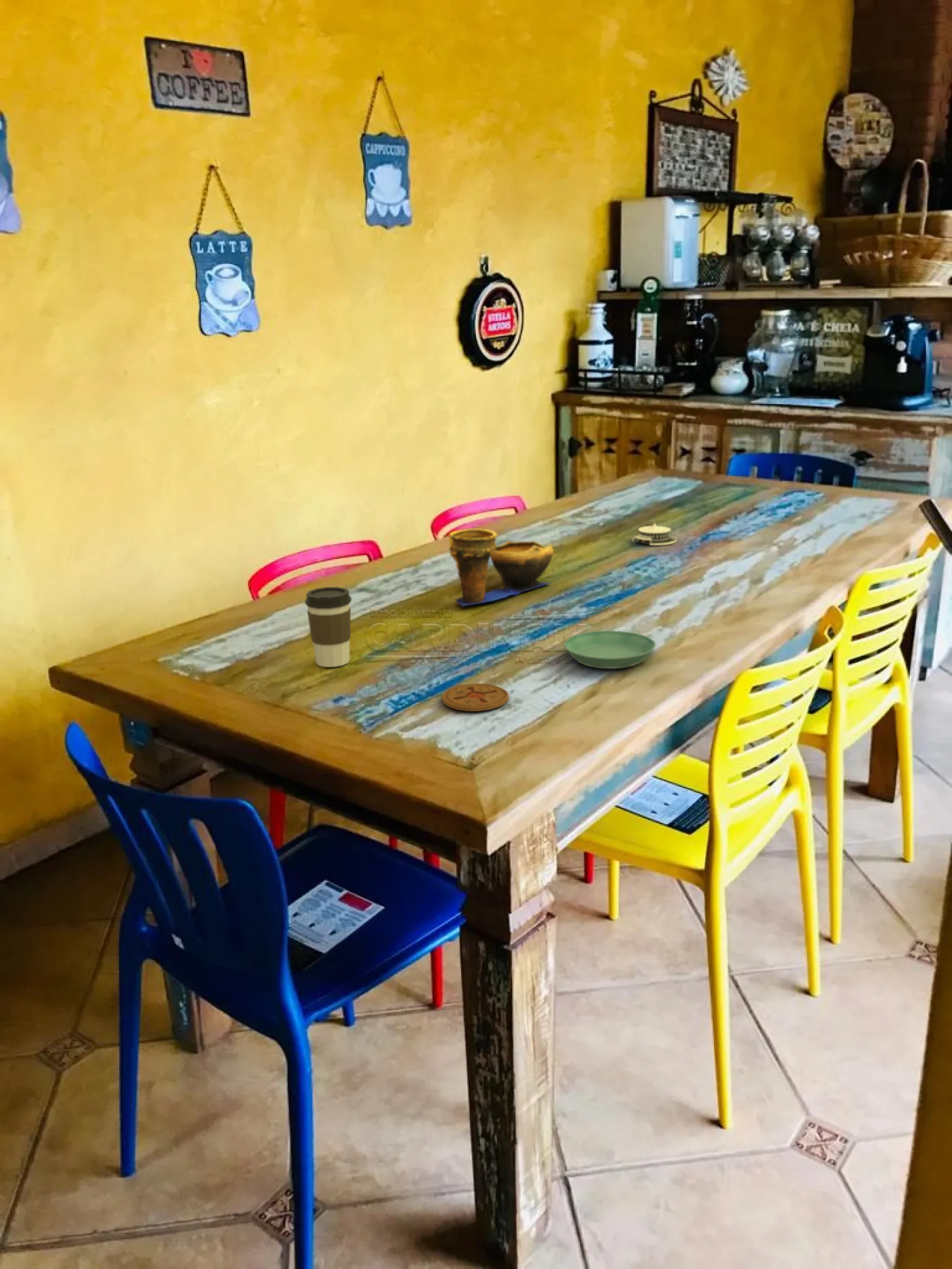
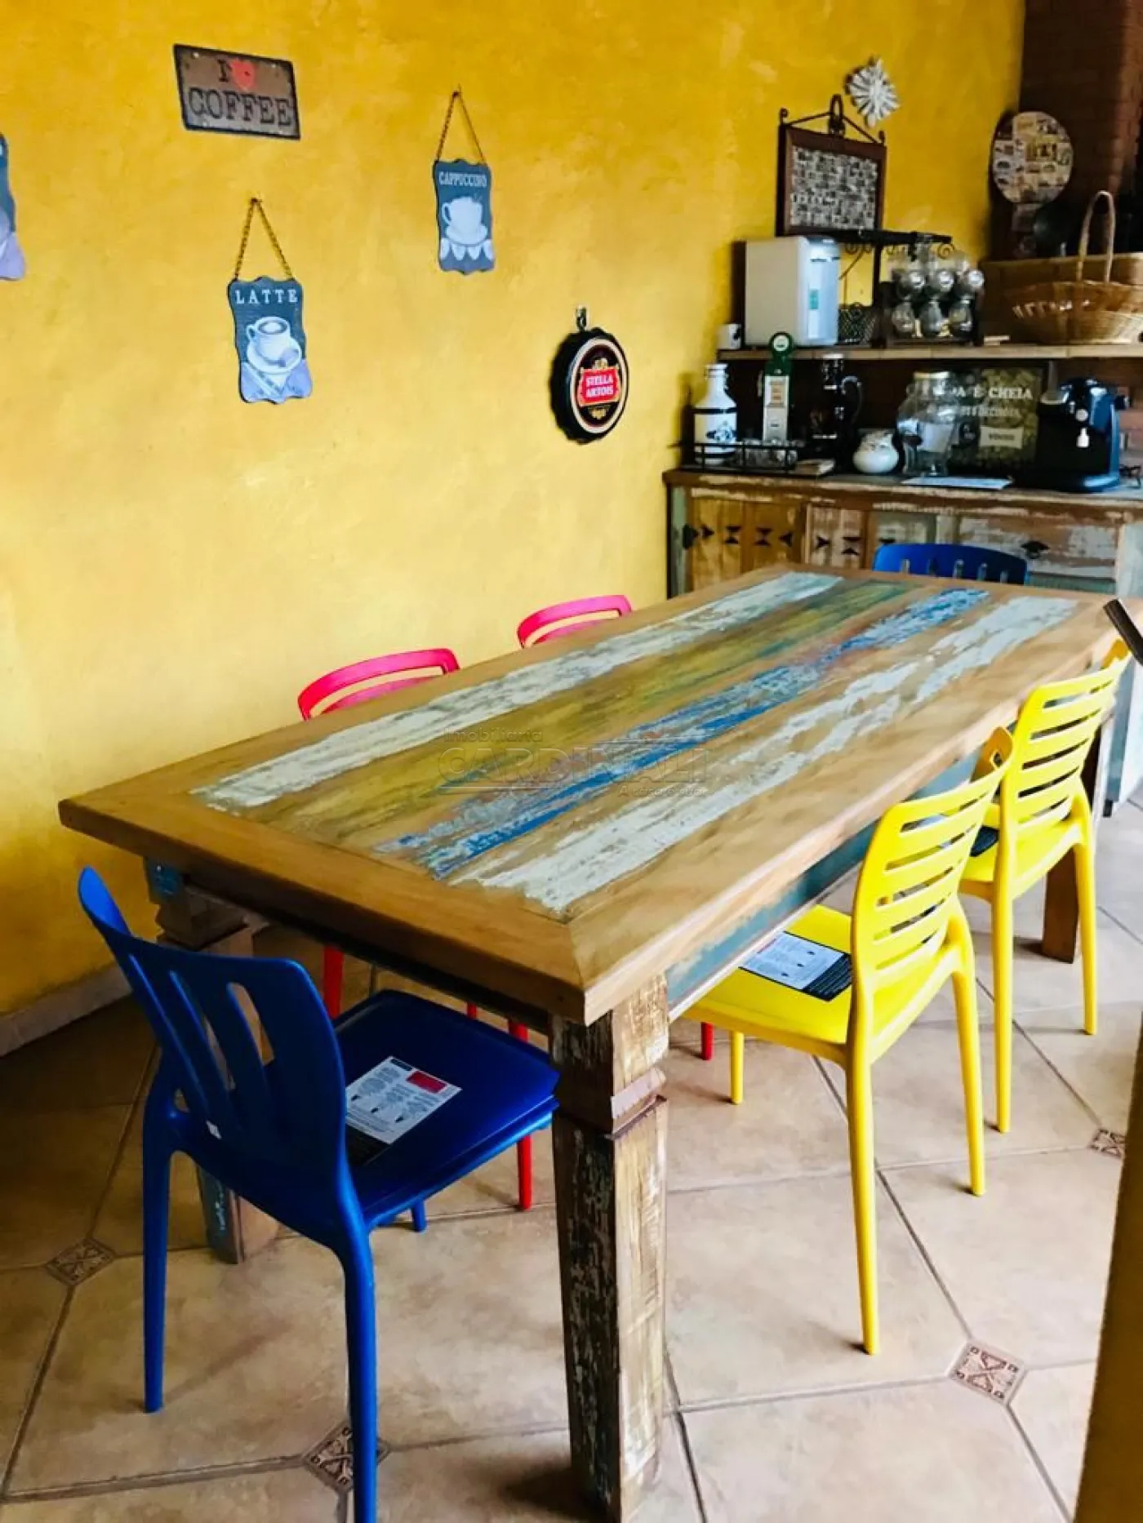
- coffee cup [305,586,352,668]
- architectural model [632,523,677,546]
- coaster [441,683,509,712]
- decorative bowl [448,528,554,607]
- saucer [564,630,657,669]
